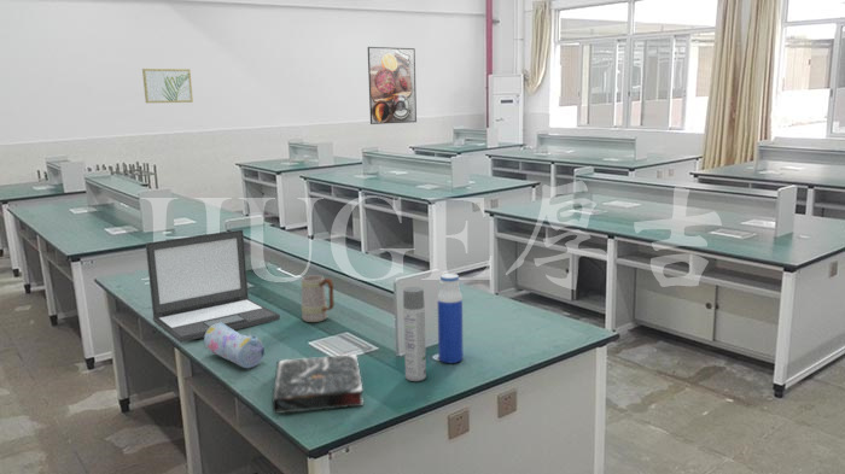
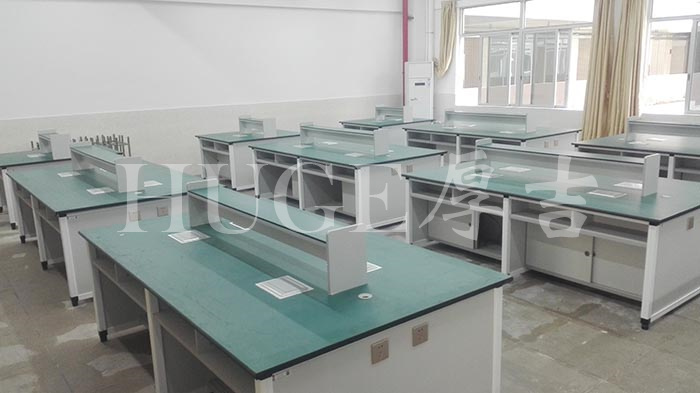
- wall art [141,68,194,104]
- mug [301,274,336,323]
- laptop [145,229,281,344]
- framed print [367,46,418,125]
- pencil case [203,323,266,369]
- spray bottle [402,286,427,382]
- book [272,353,365,415]
- water bottle [437,273,465,364]
